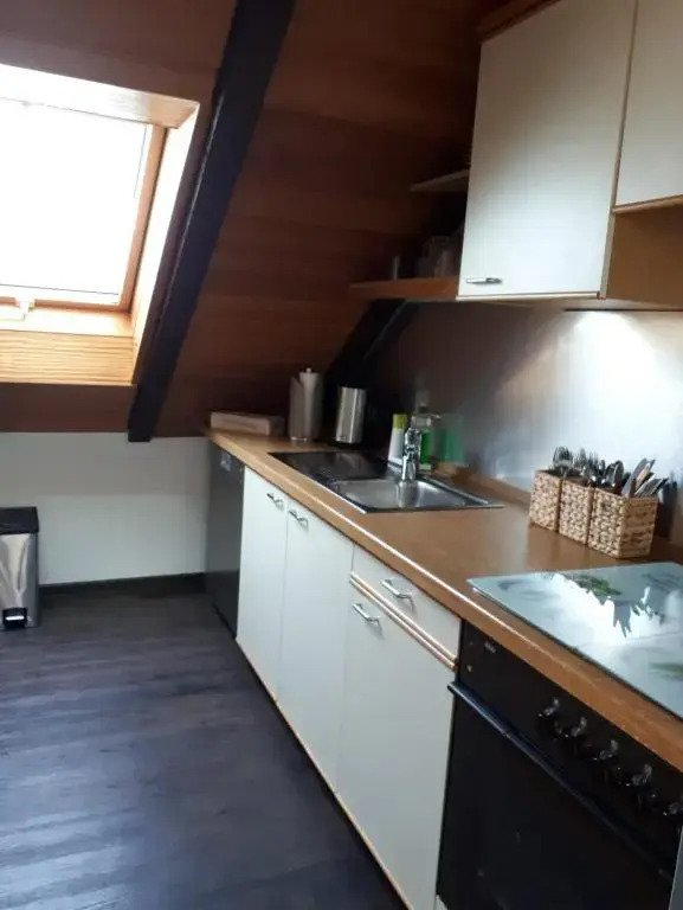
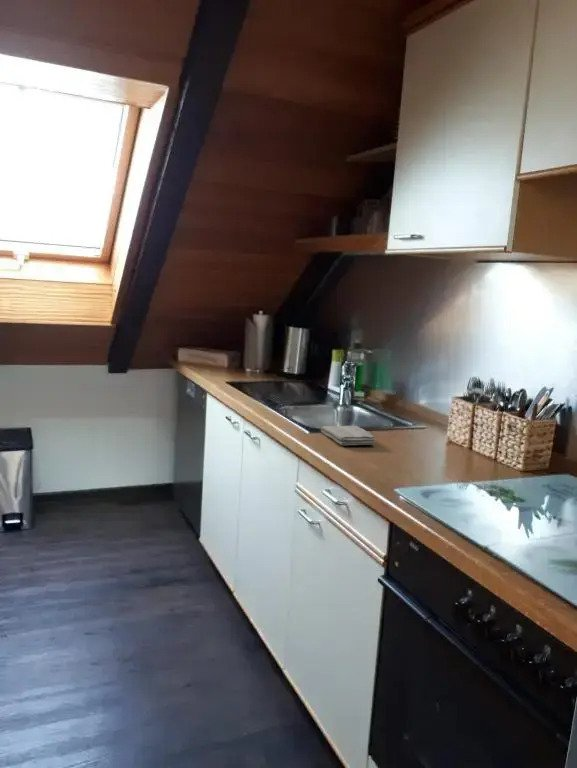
+ washcloth [320,425,376,446]
